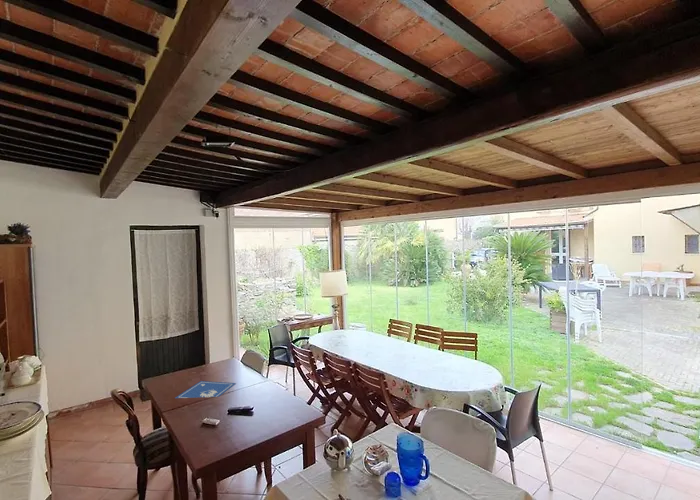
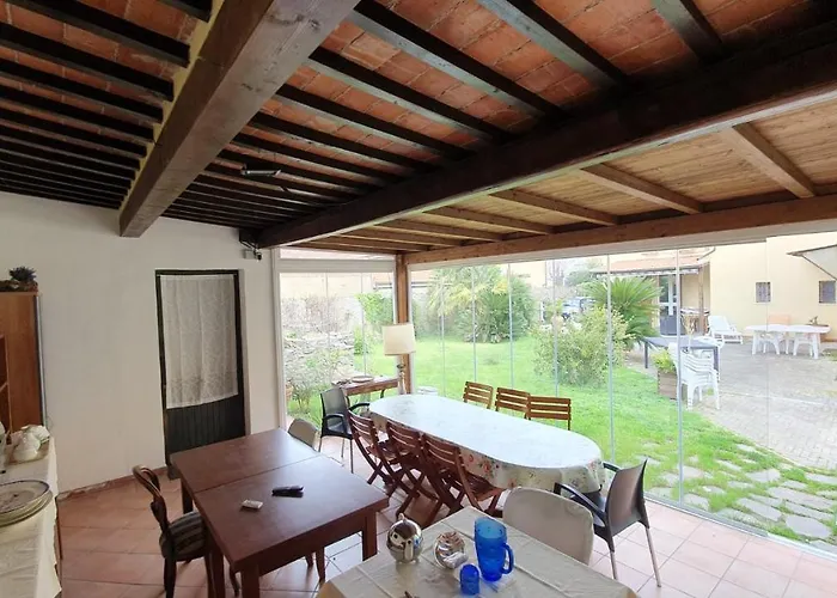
- placemat [174,380,237,399]
